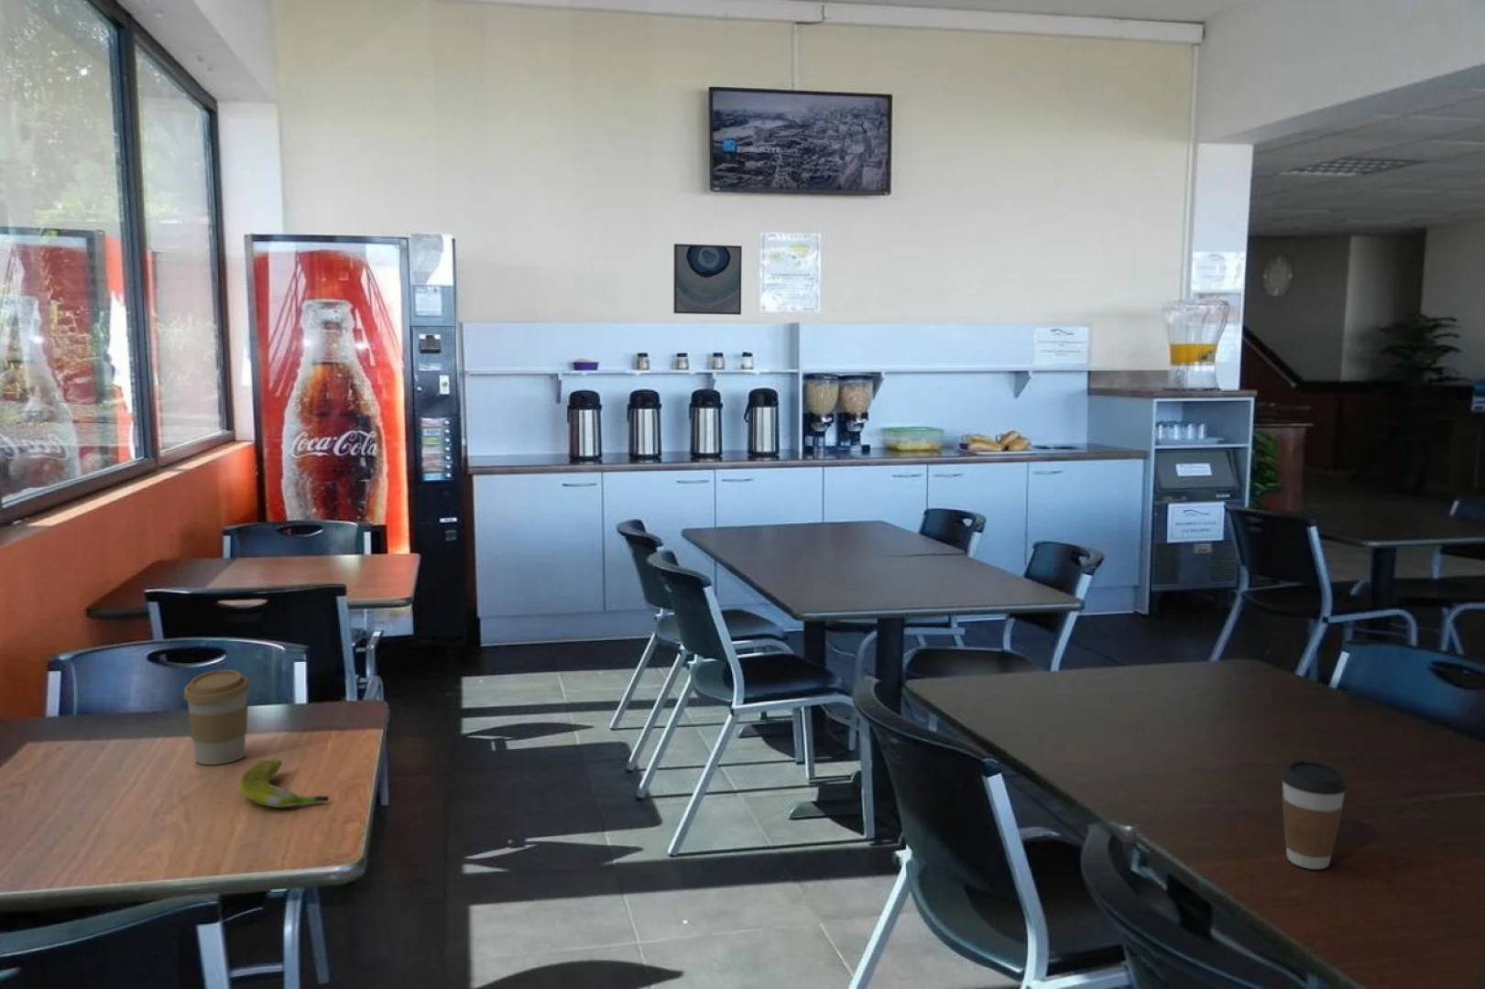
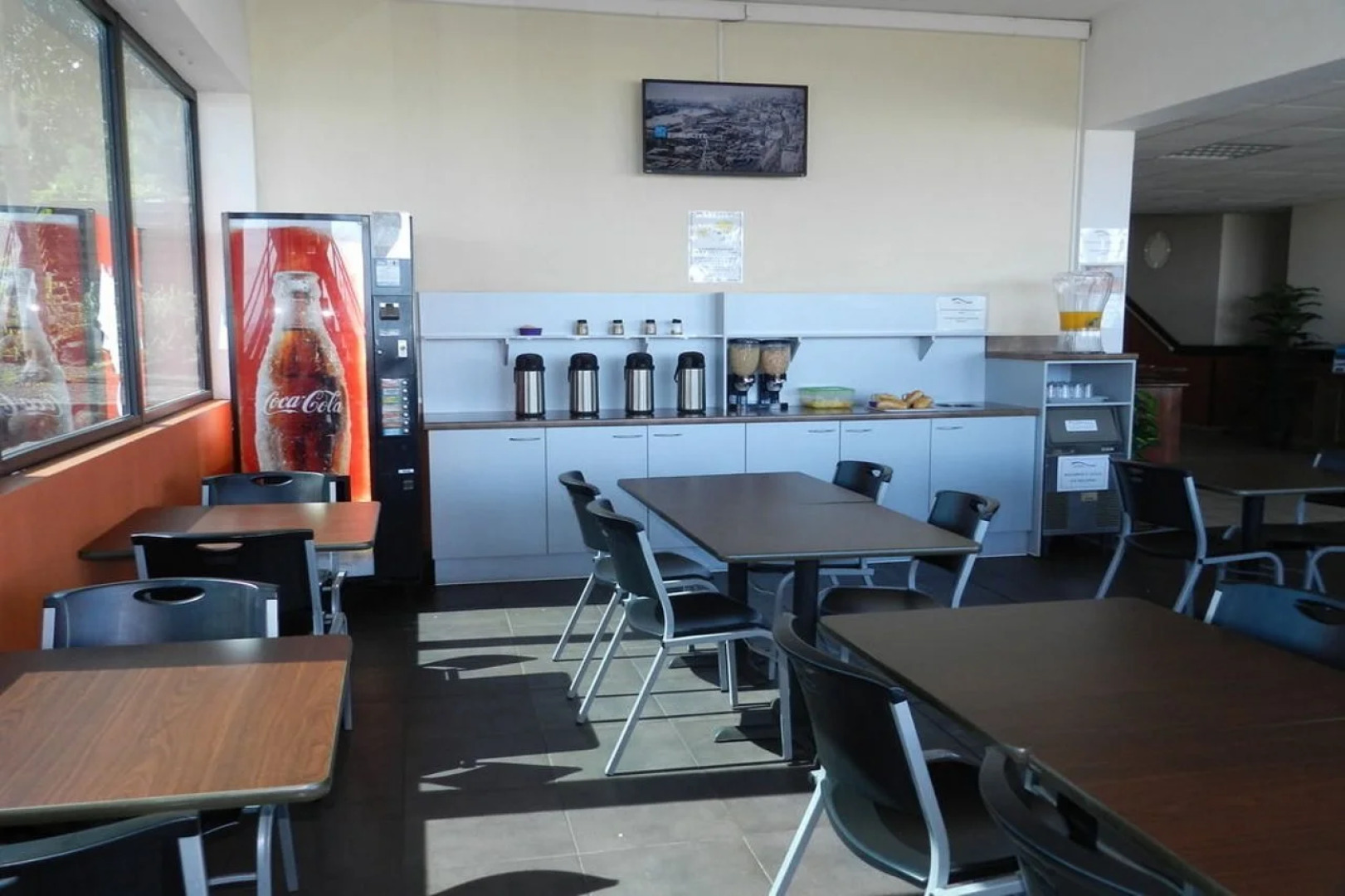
- coffee cup [1281,761,1348,870]
- wall art [672,243,743,316]
- banana [240,758,330,809]
- coffee cup [182,669,251,766]
